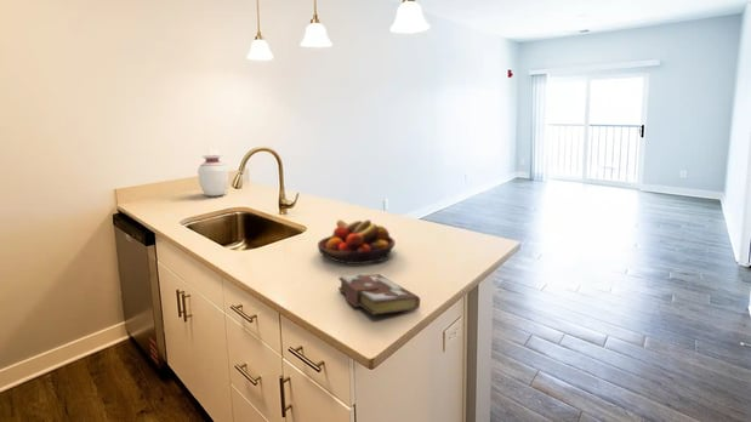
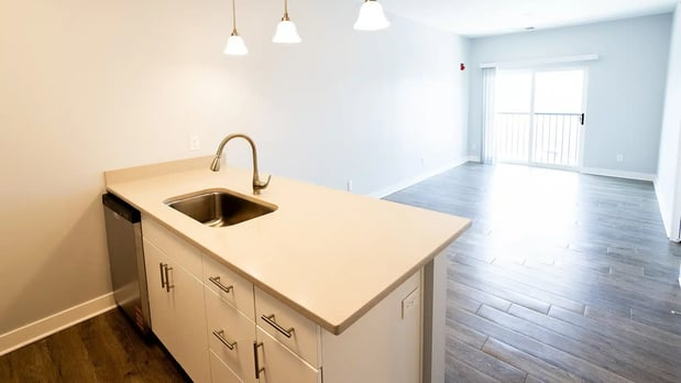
- fruit bowl [317,218,397,266]
- vase [197,154,231,198]
- book [337,273,421,316]
